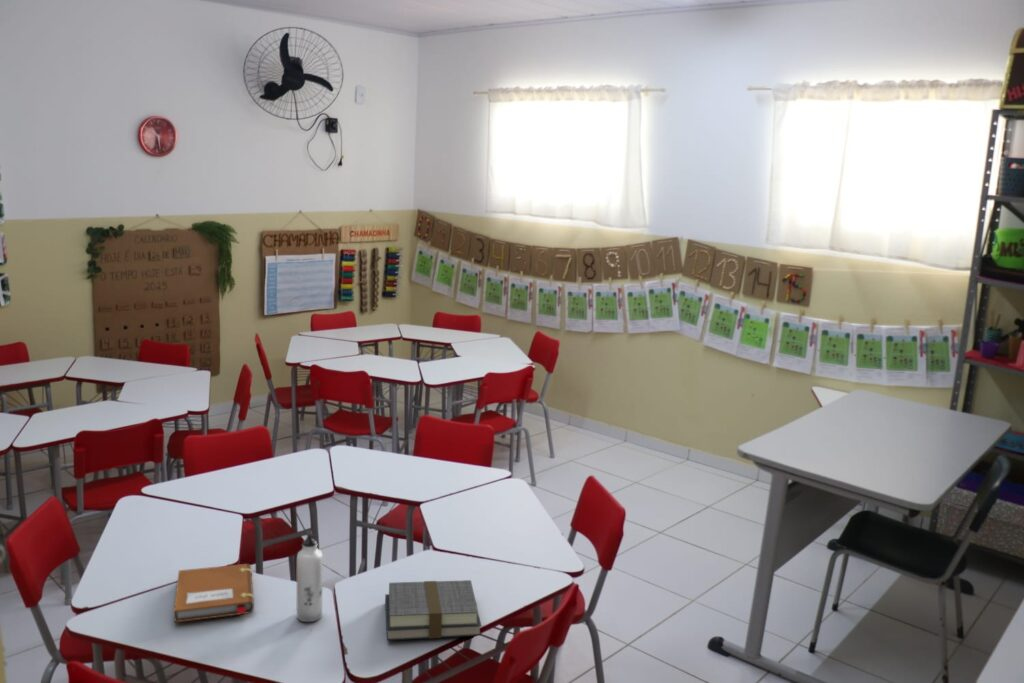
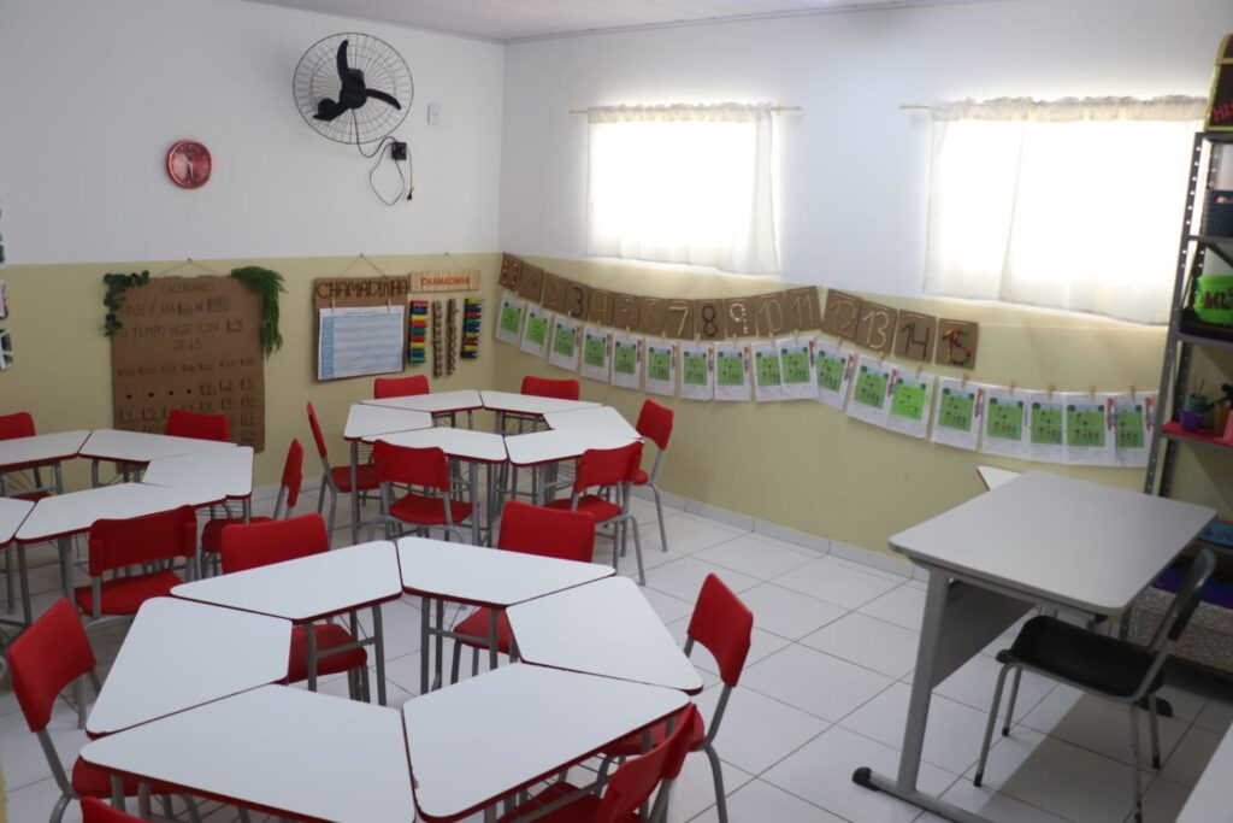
- notebook [173,563,255,624]
- water bottle [296,530,324,623]
- book [384,579,482,641]
